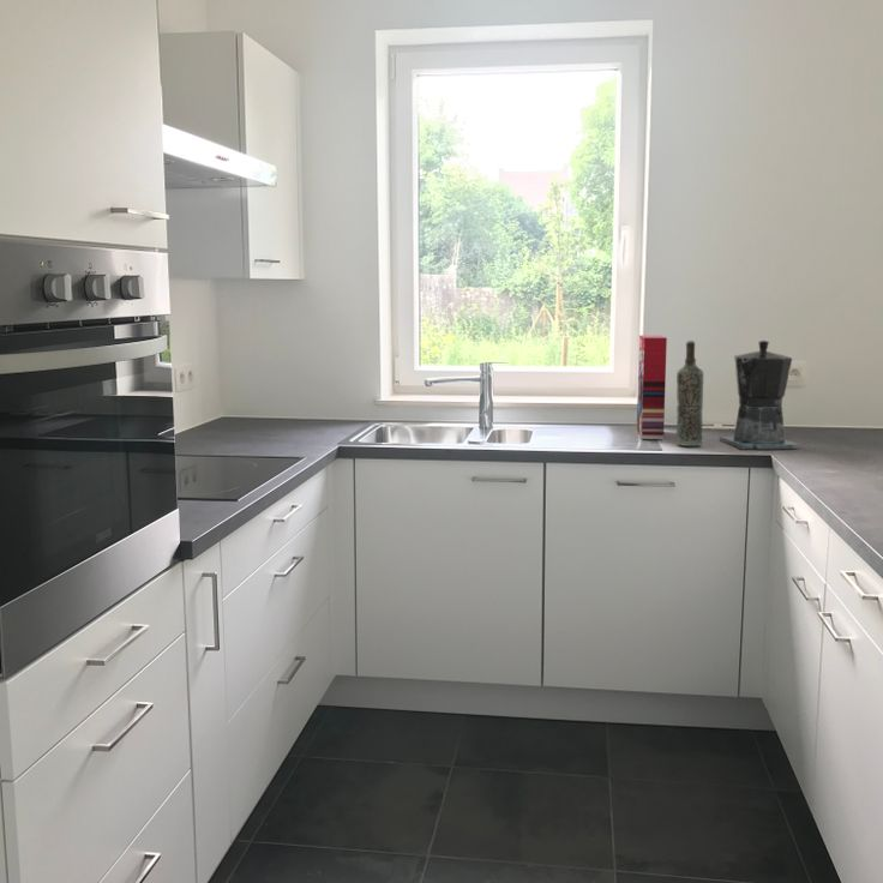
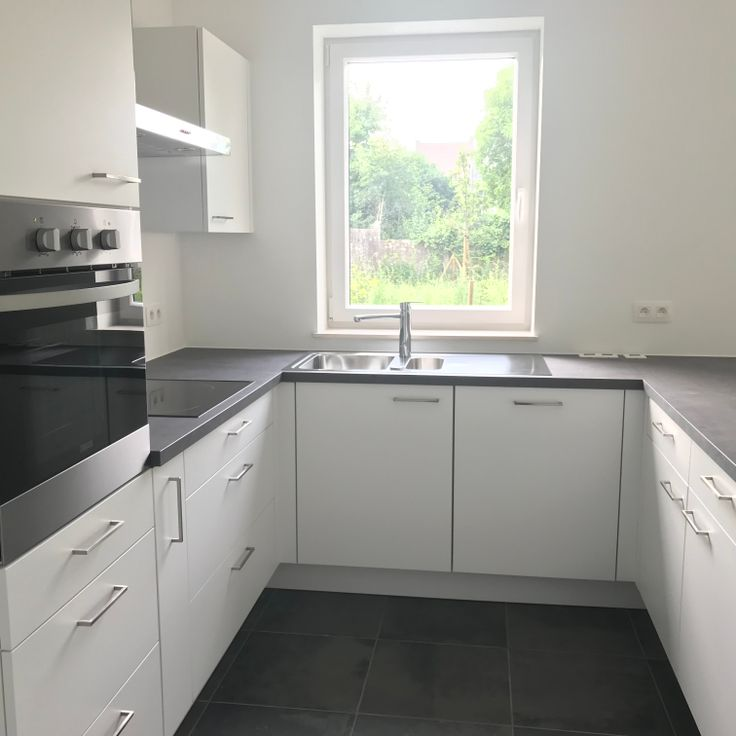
- coffee maker [719,340,800,450]
- cereal box [636,335,668,440]
- bottle [675,340,704,447]
